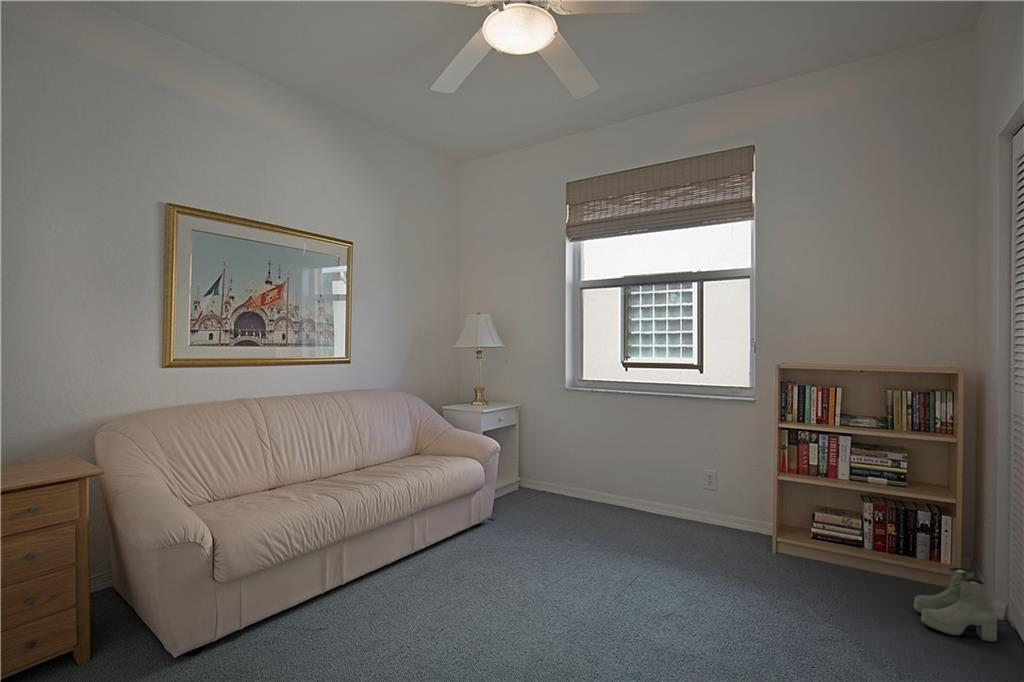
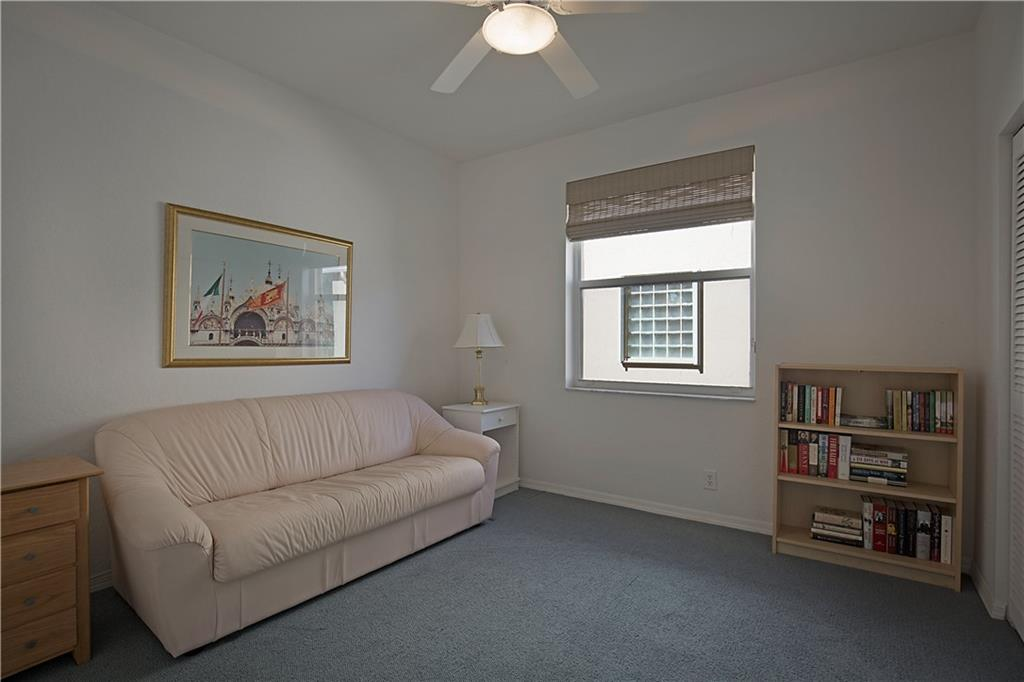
- boots [913,567,998,643]
